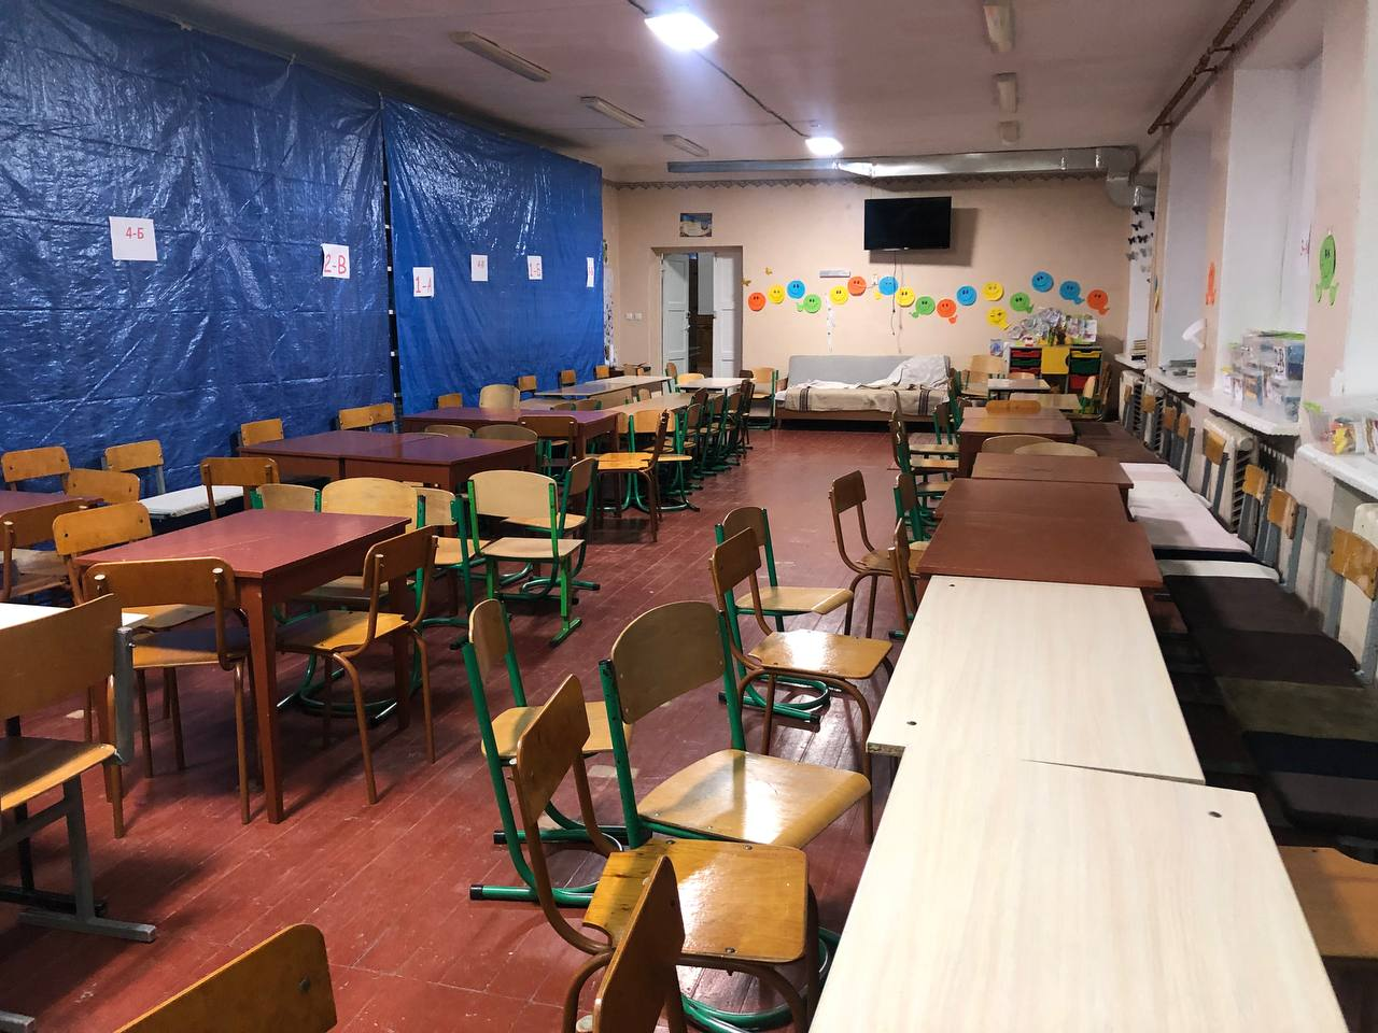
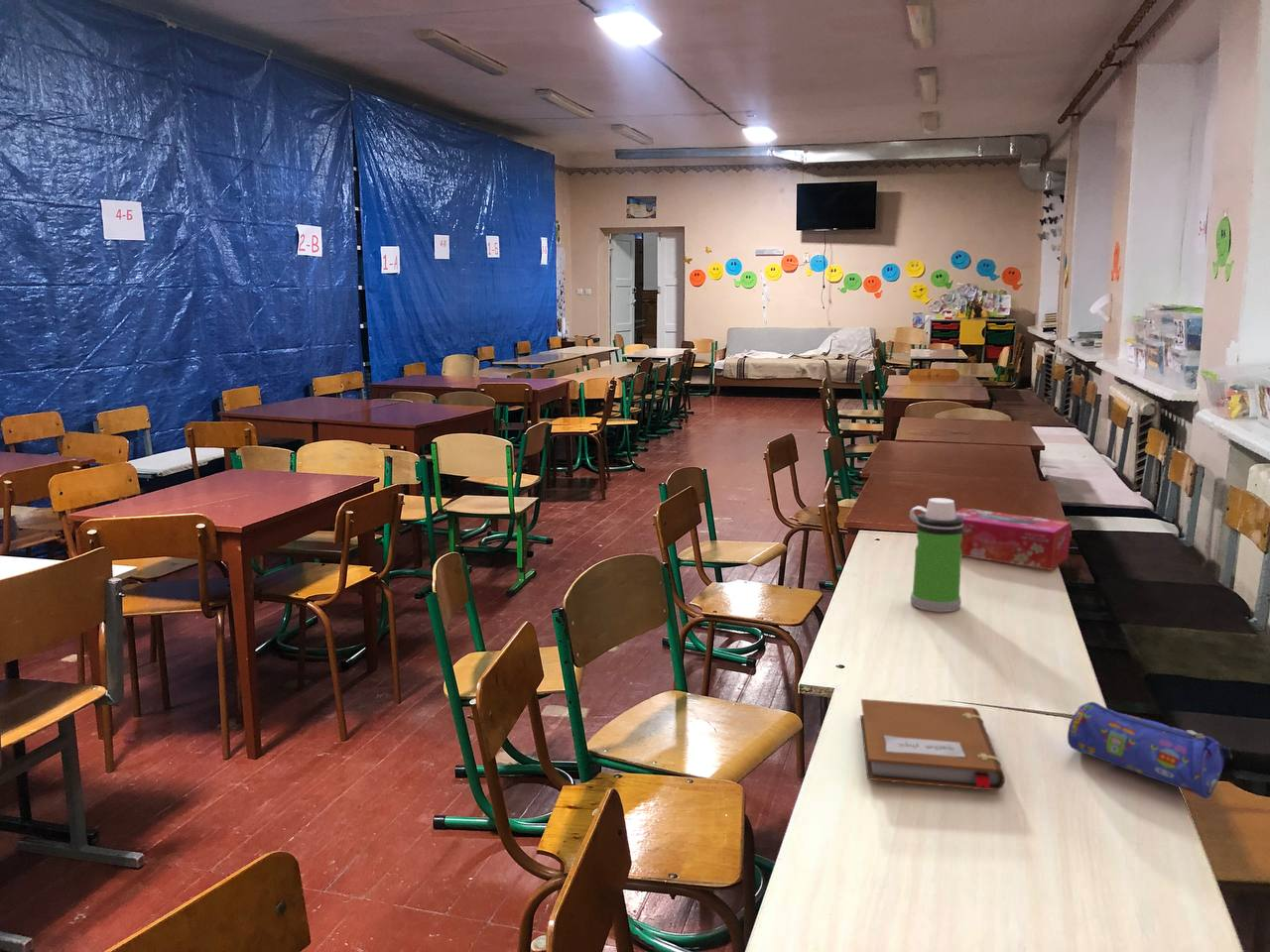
+ water bottle [909,497,964,613]
+ tissue box [955,507,1072,571]
+ pencil case [1067,701,1233,799]
+ notebook [859,698,1006,791]
